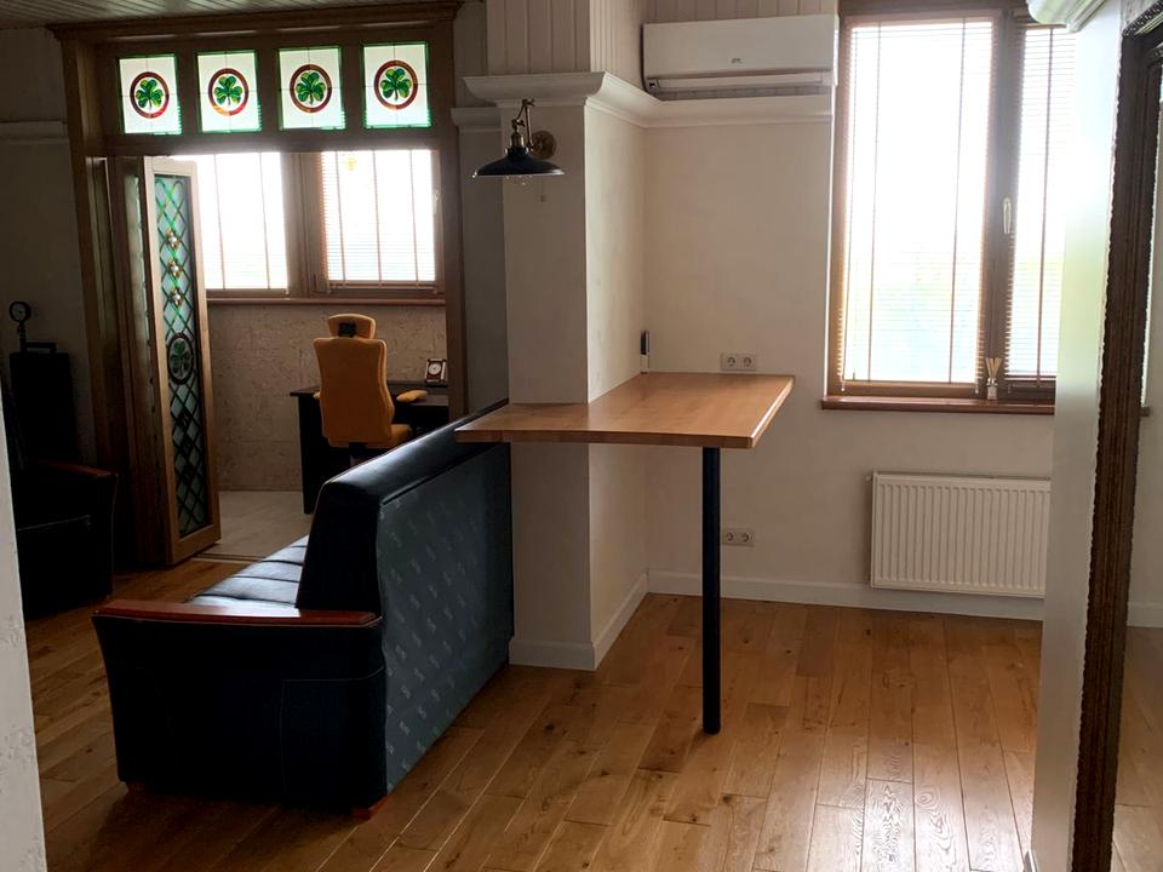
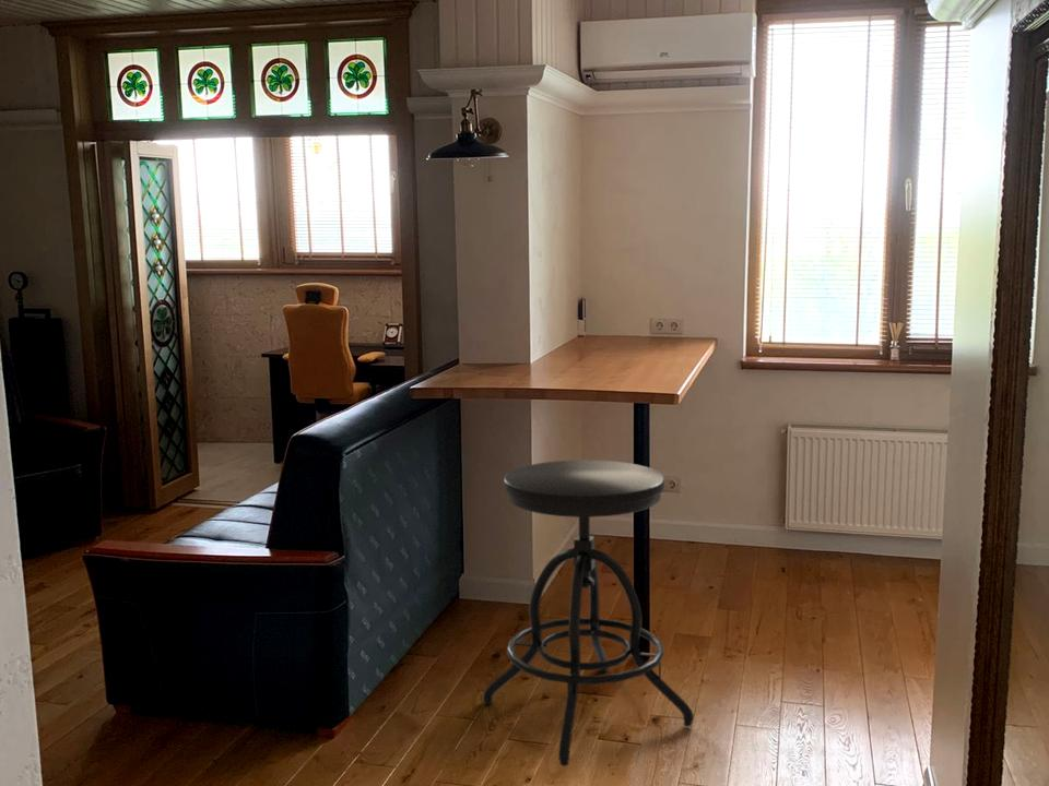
+ stool [482,458,695,767]
